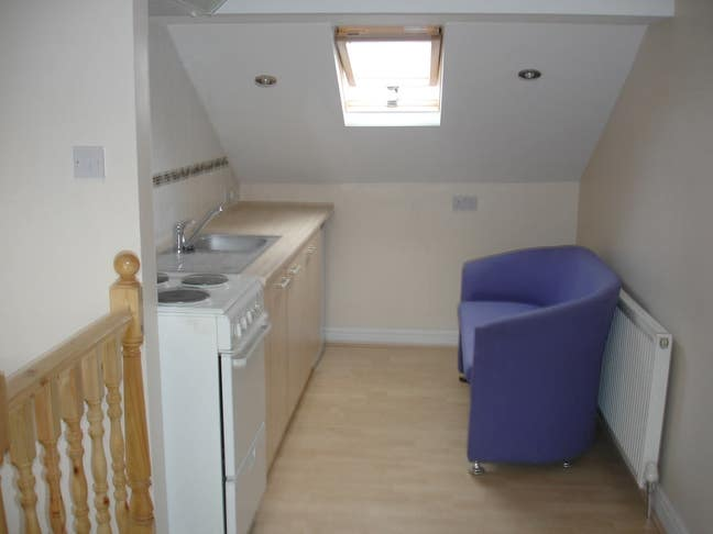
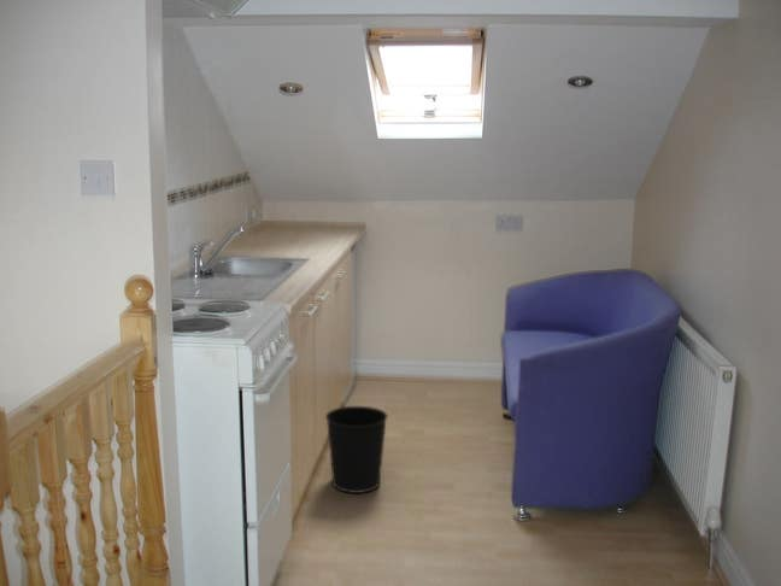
+ wastebasket [324,405,389,494]
